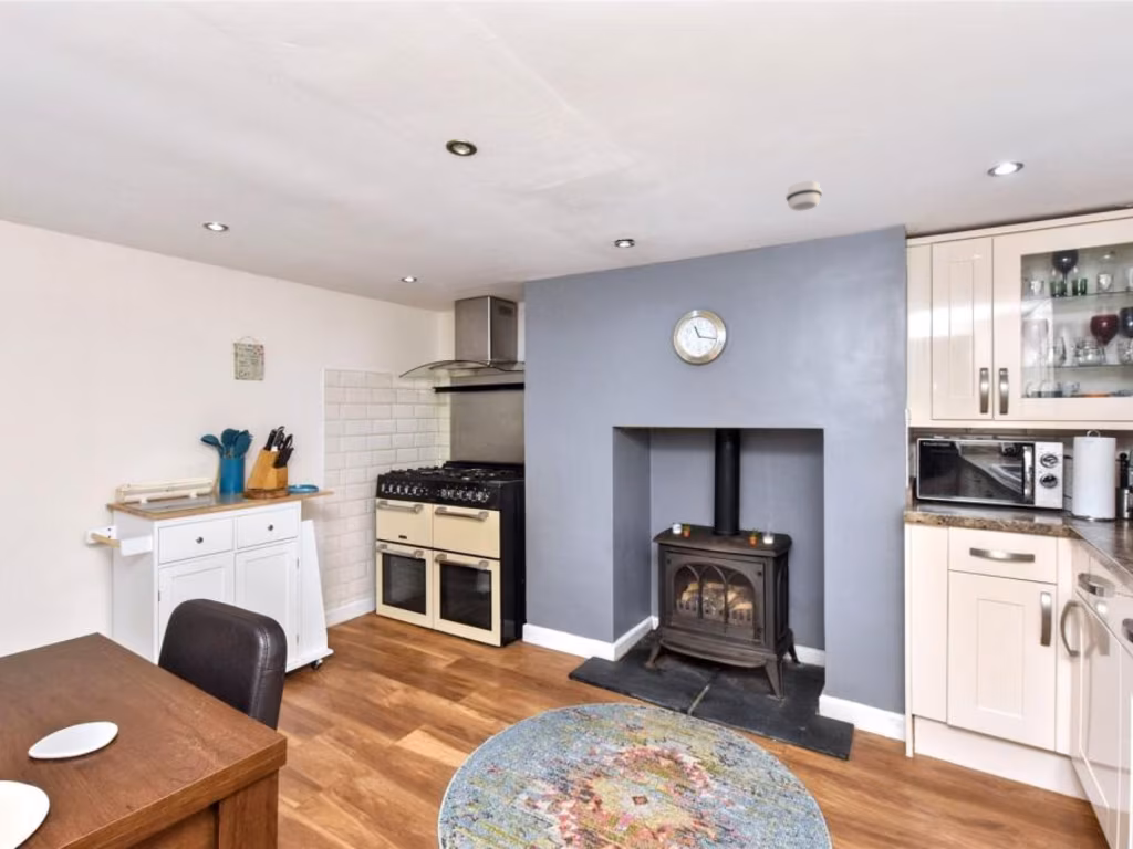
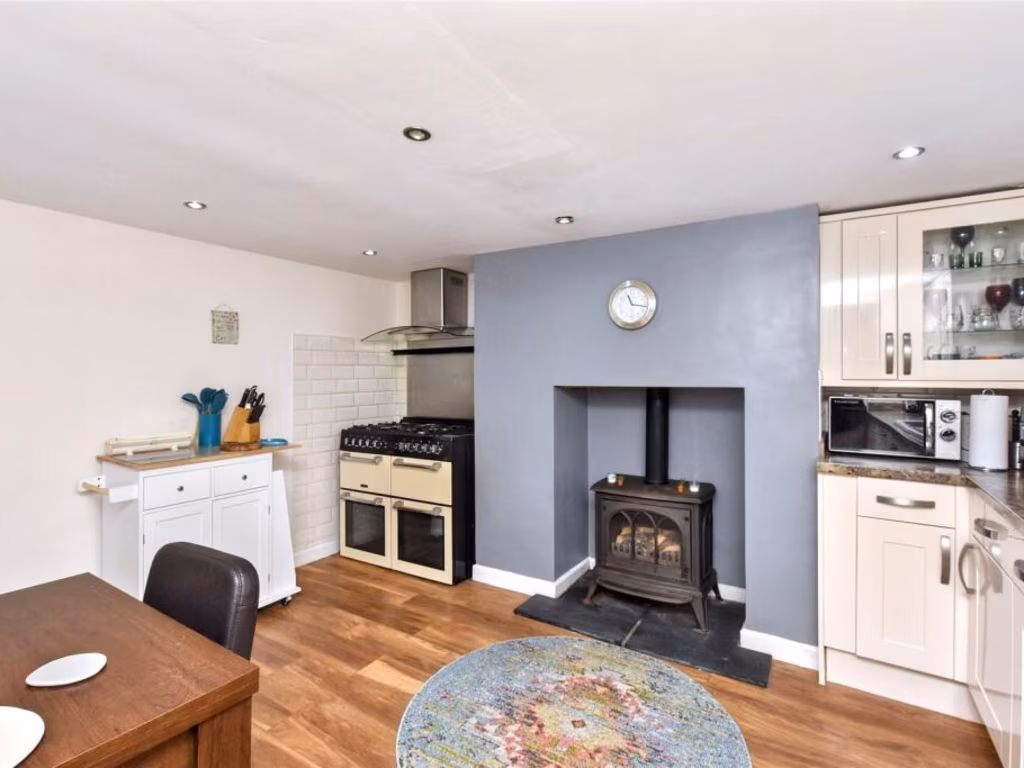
- smoke detector [784,180,823,212]
